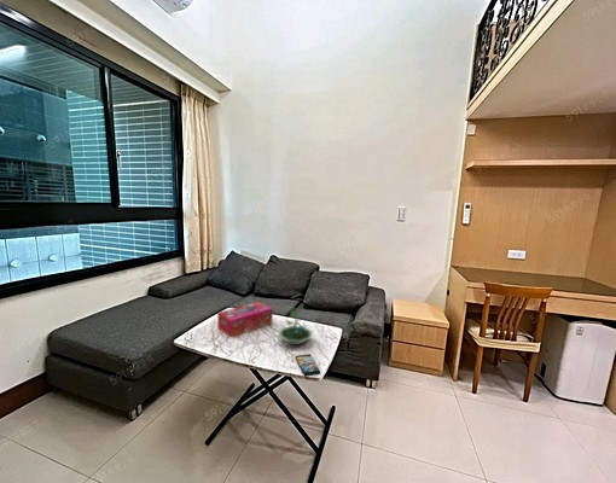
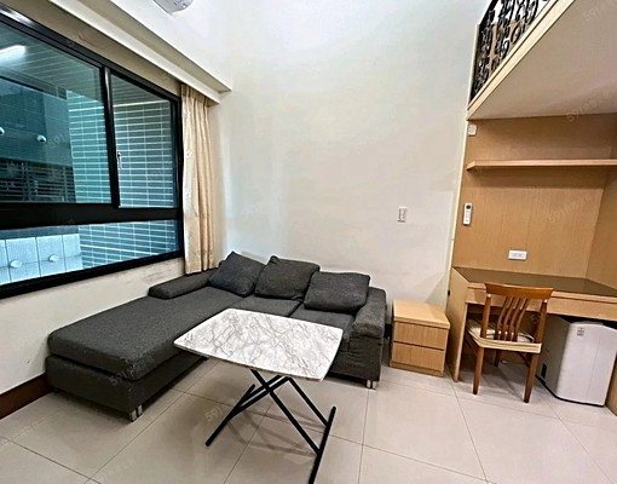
- terrarium [277,307,314,347]
- smartphone [295,353,321,377]
- tissue box [216,301,274,338]
